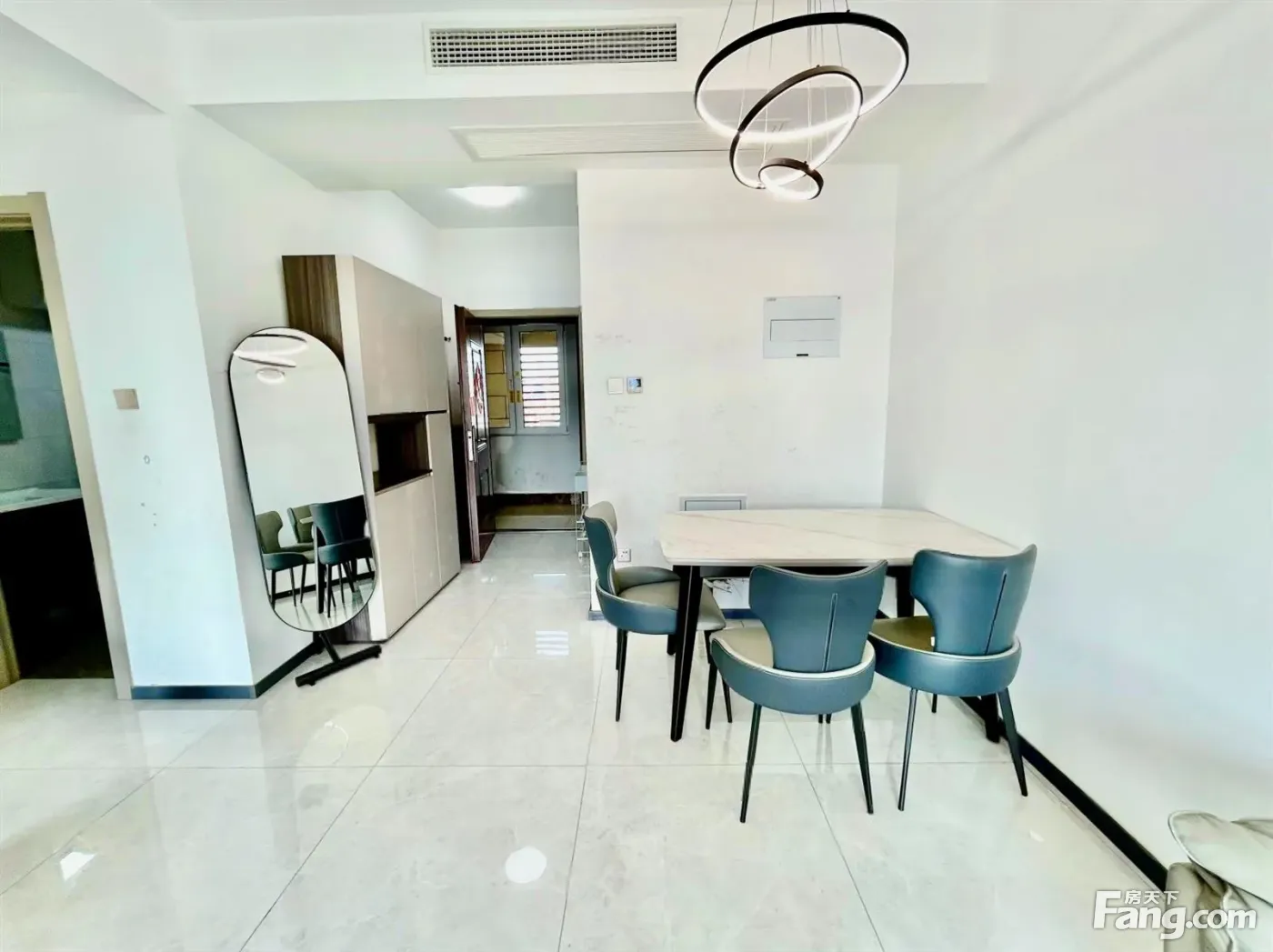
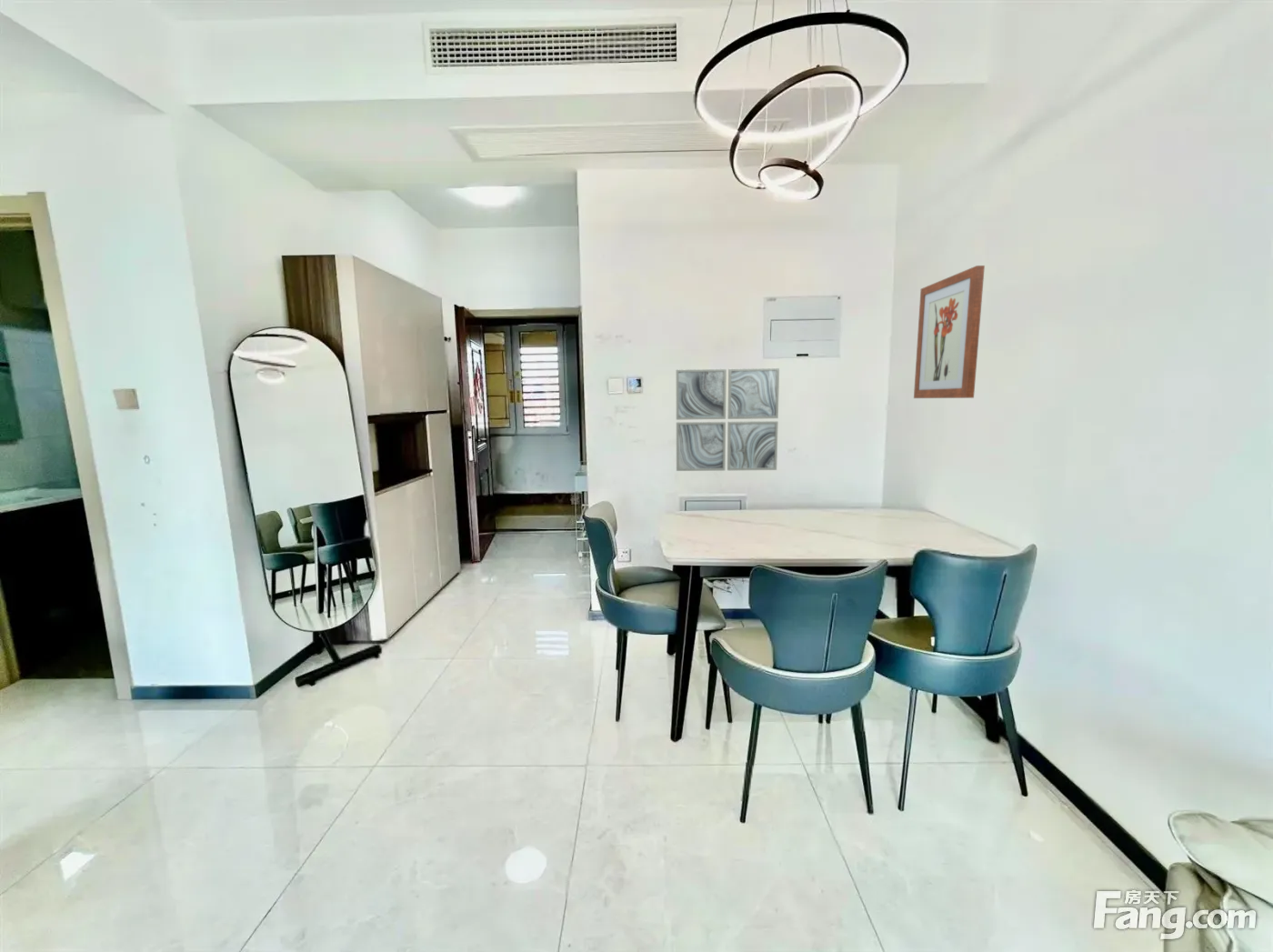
+ wall art [913,265,986,399]
+ wall art [676,367,780,472]
